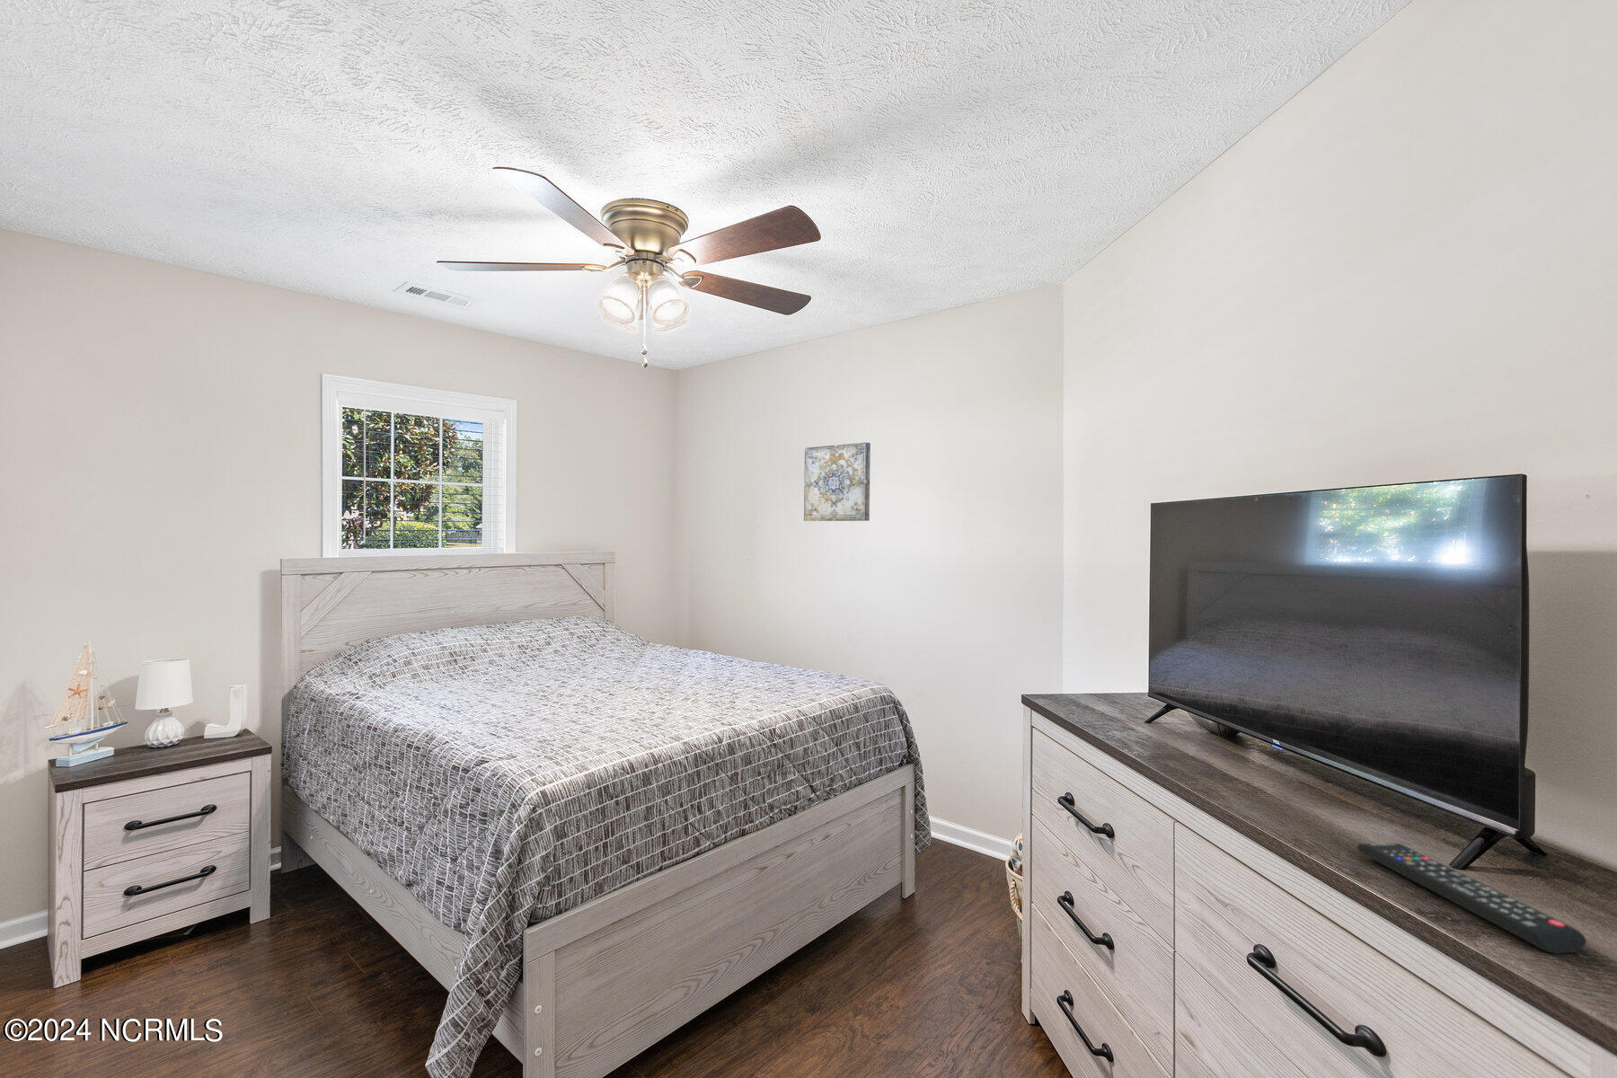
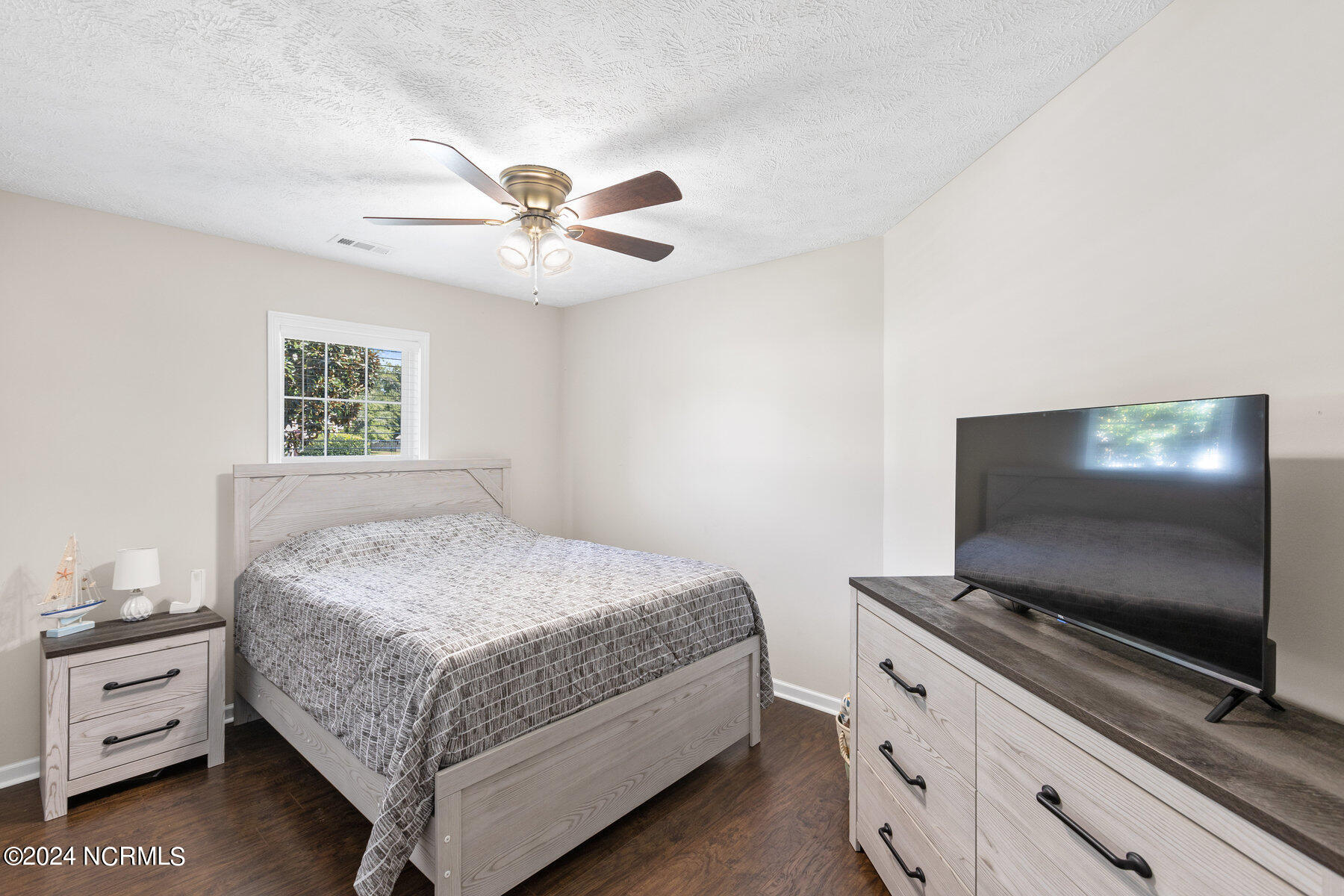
- wall art [804,442,871,522]
- remote control [1356,842,1587,955]
